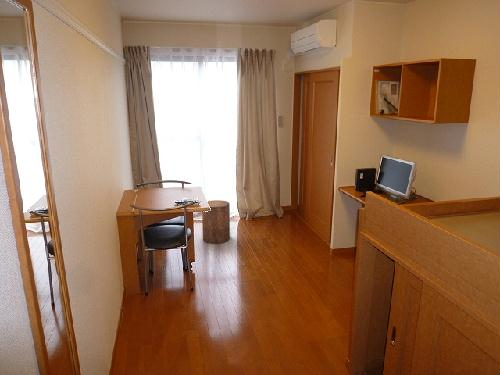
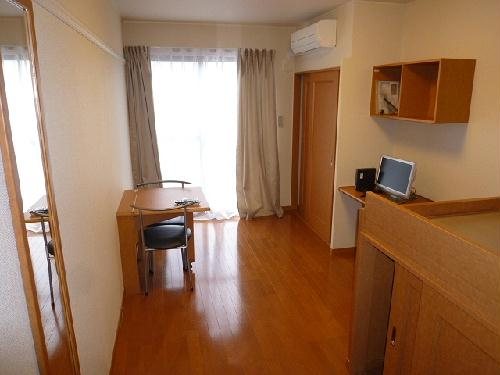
- stool [201,199,231,244]
